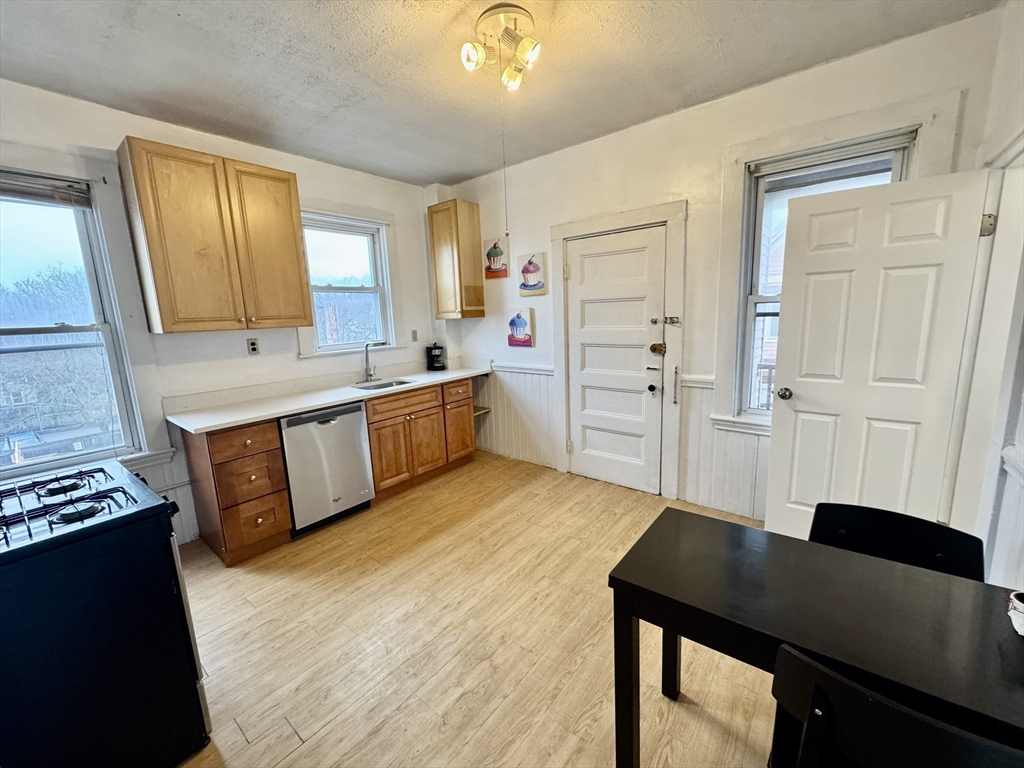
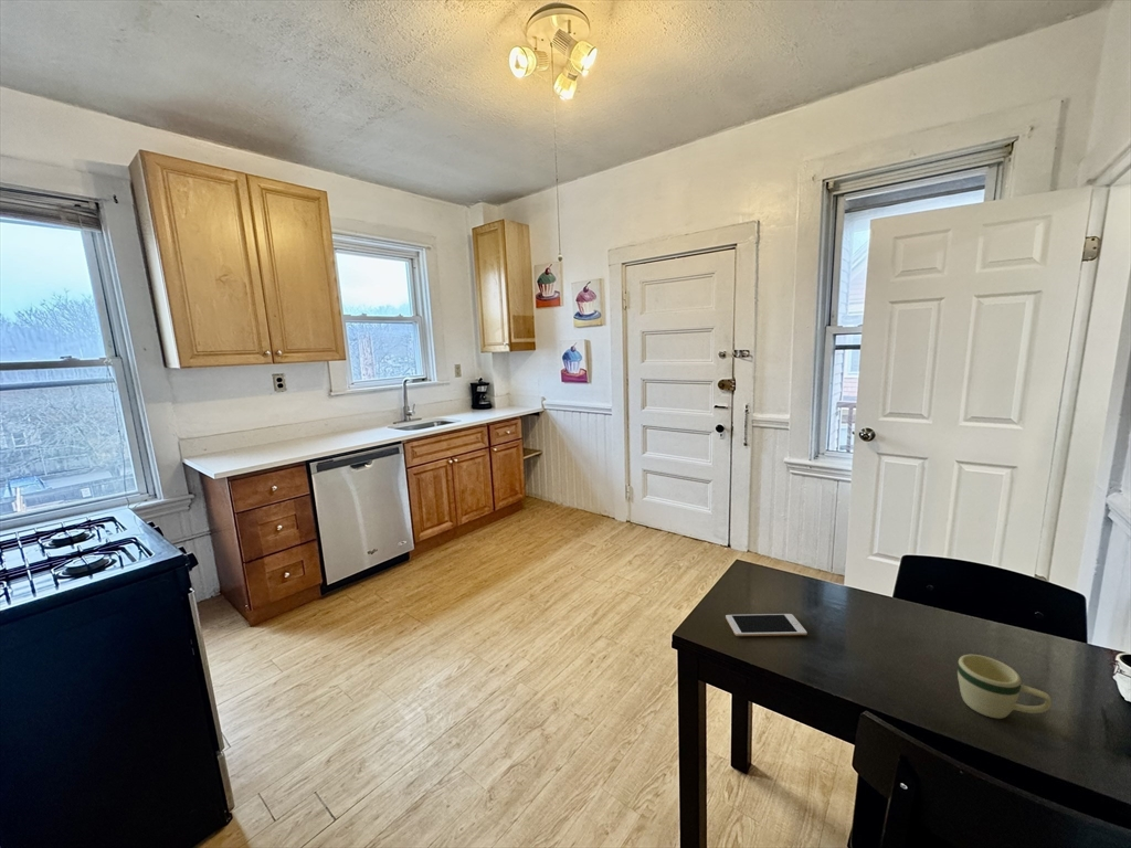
+ cell phone [725,613,808,637]
+ mug [956,654,1053,720]
